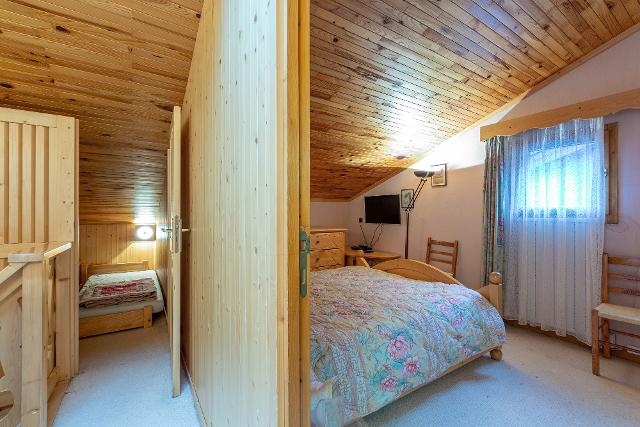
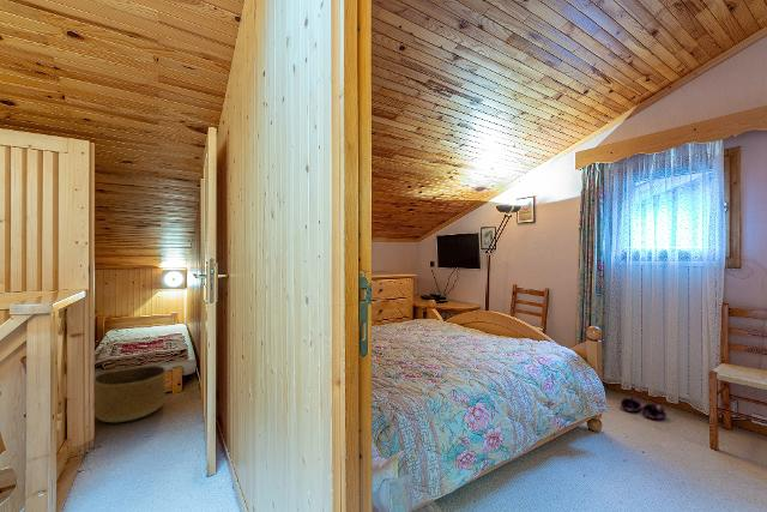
+ slippers [620,396,666,420]
+ basket [93,365,167,423]
